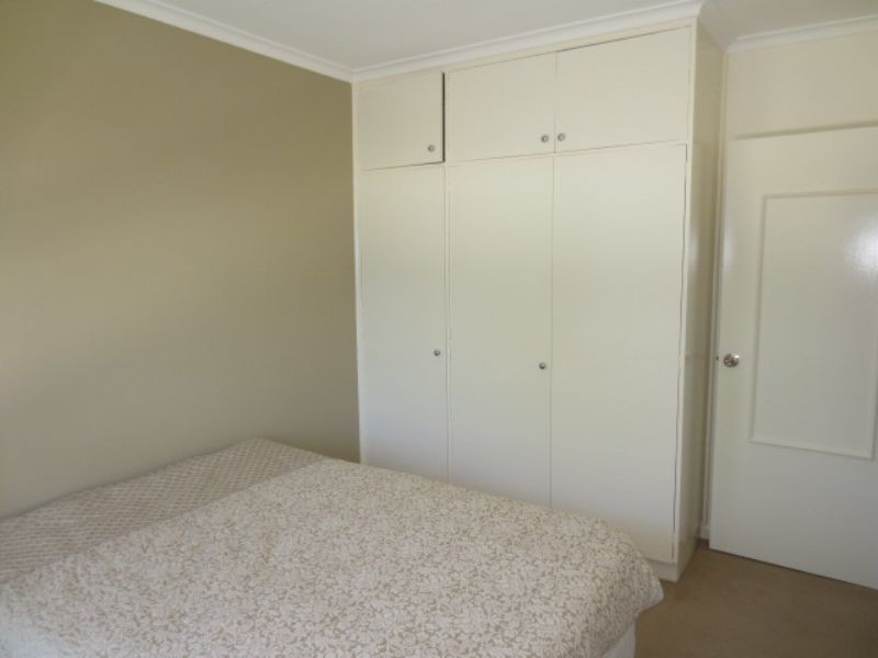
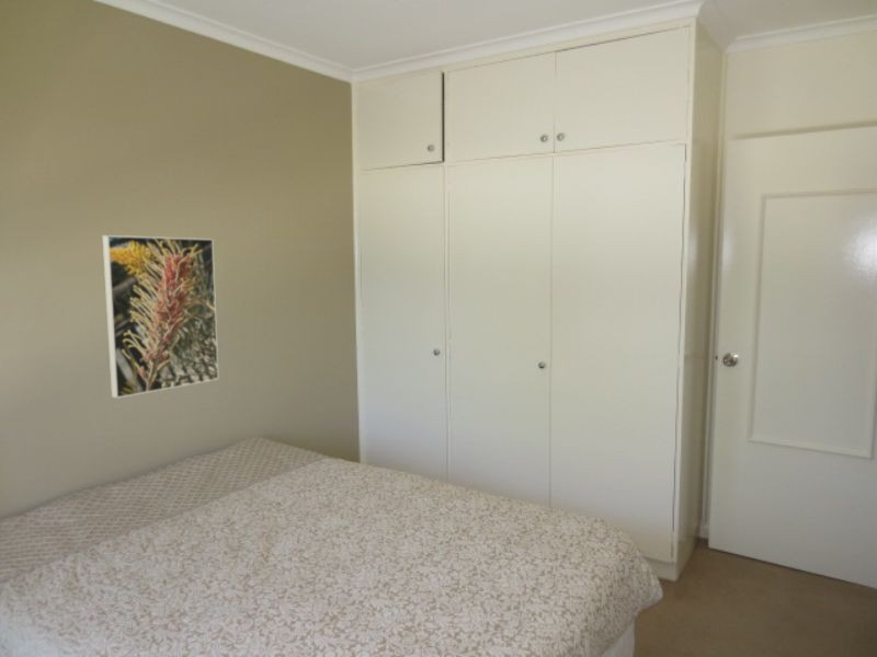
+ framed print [102,234,220,400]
